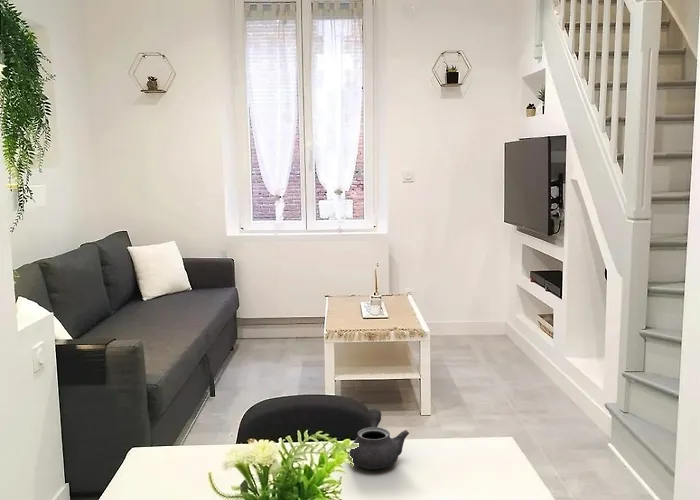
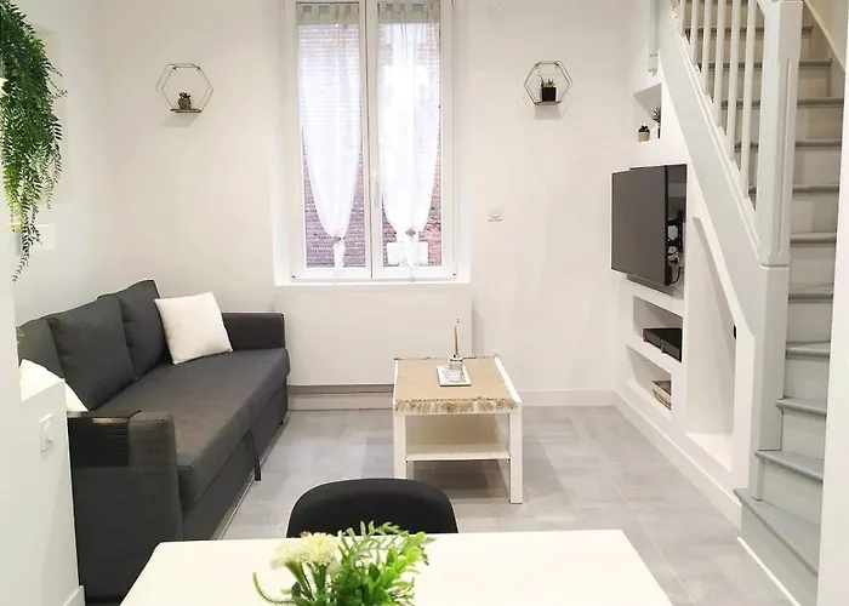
- teapot [349,407,410,470]
